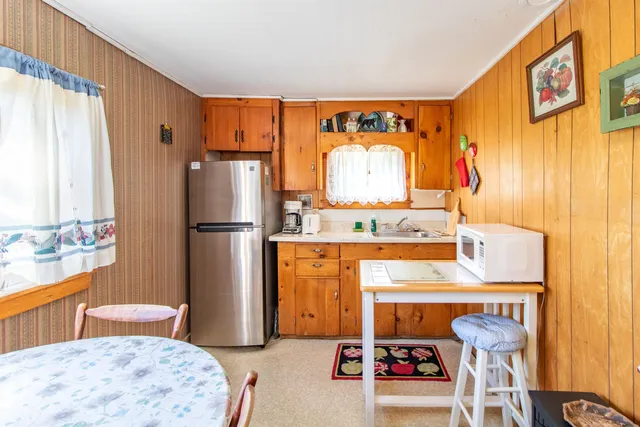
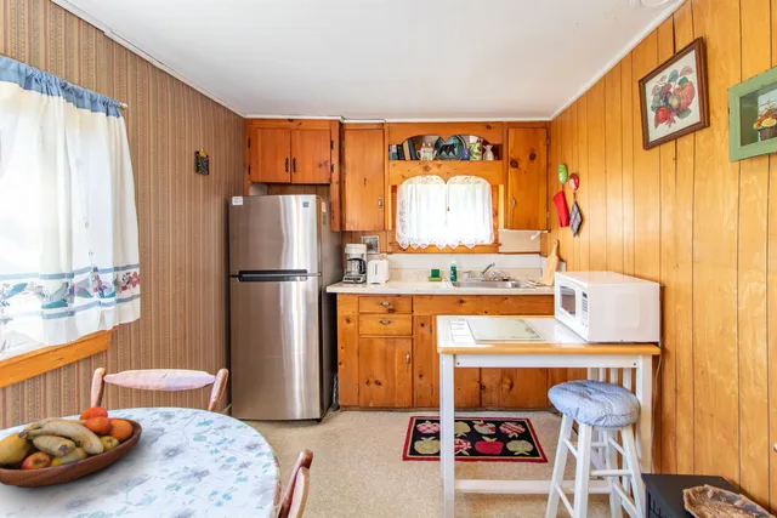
+ fruit bowl [0,405,143,489]
